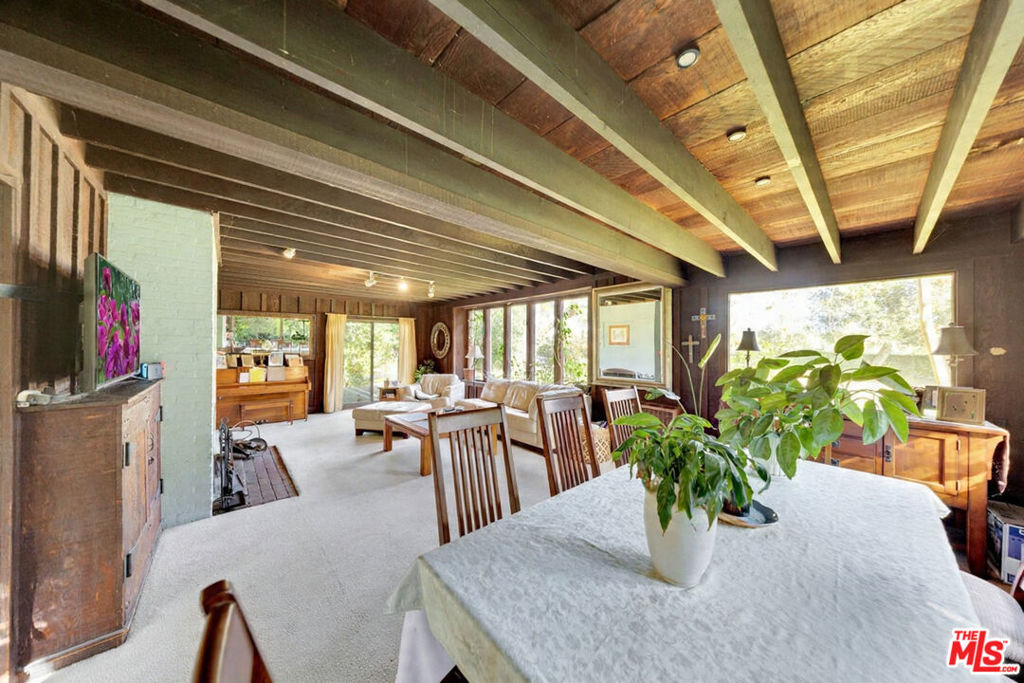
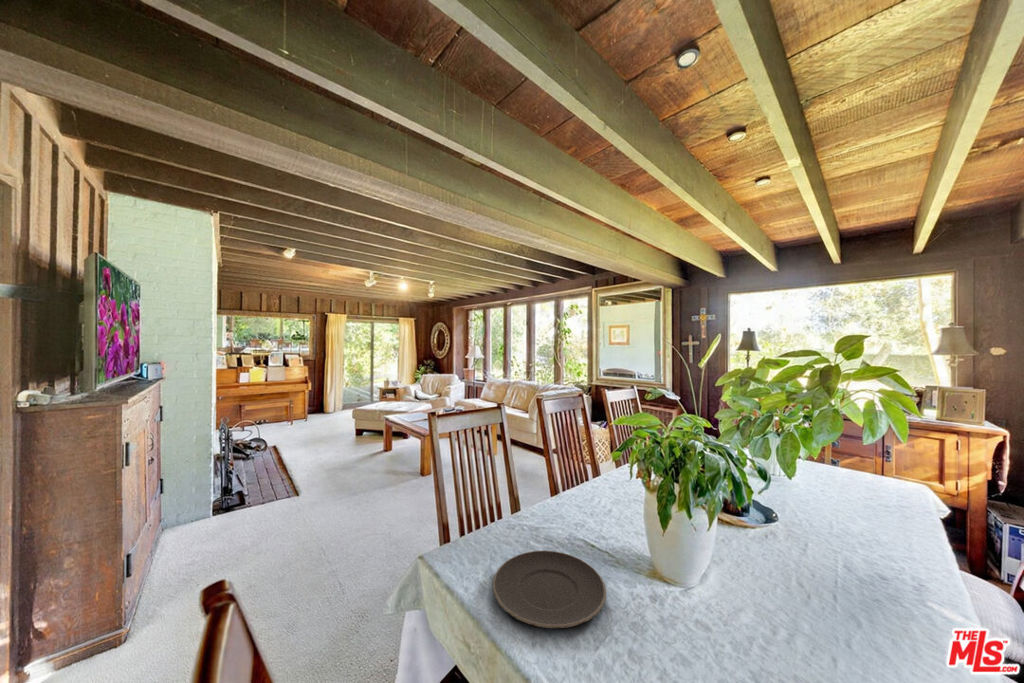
+ plate [492,550,607,629]
